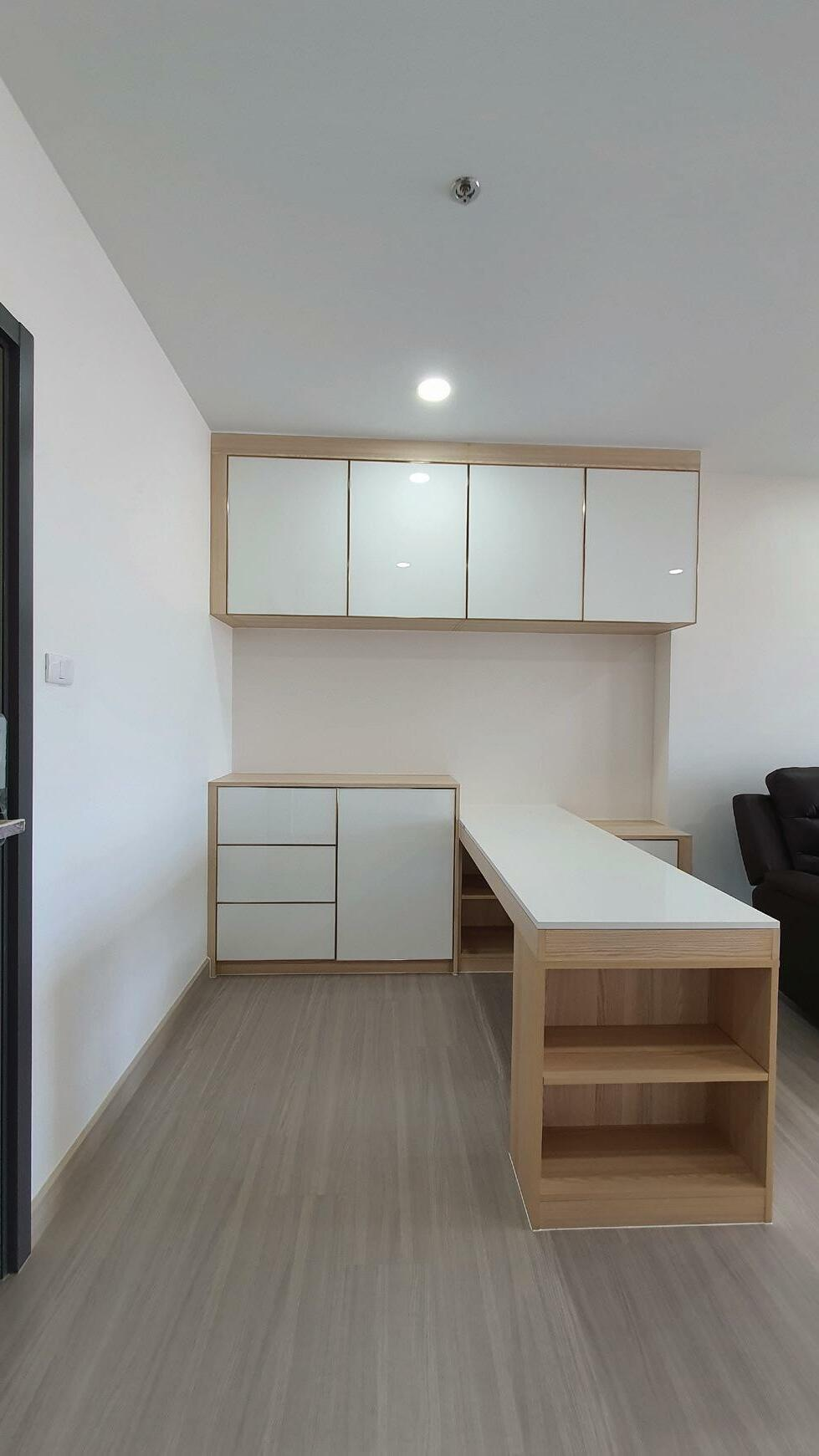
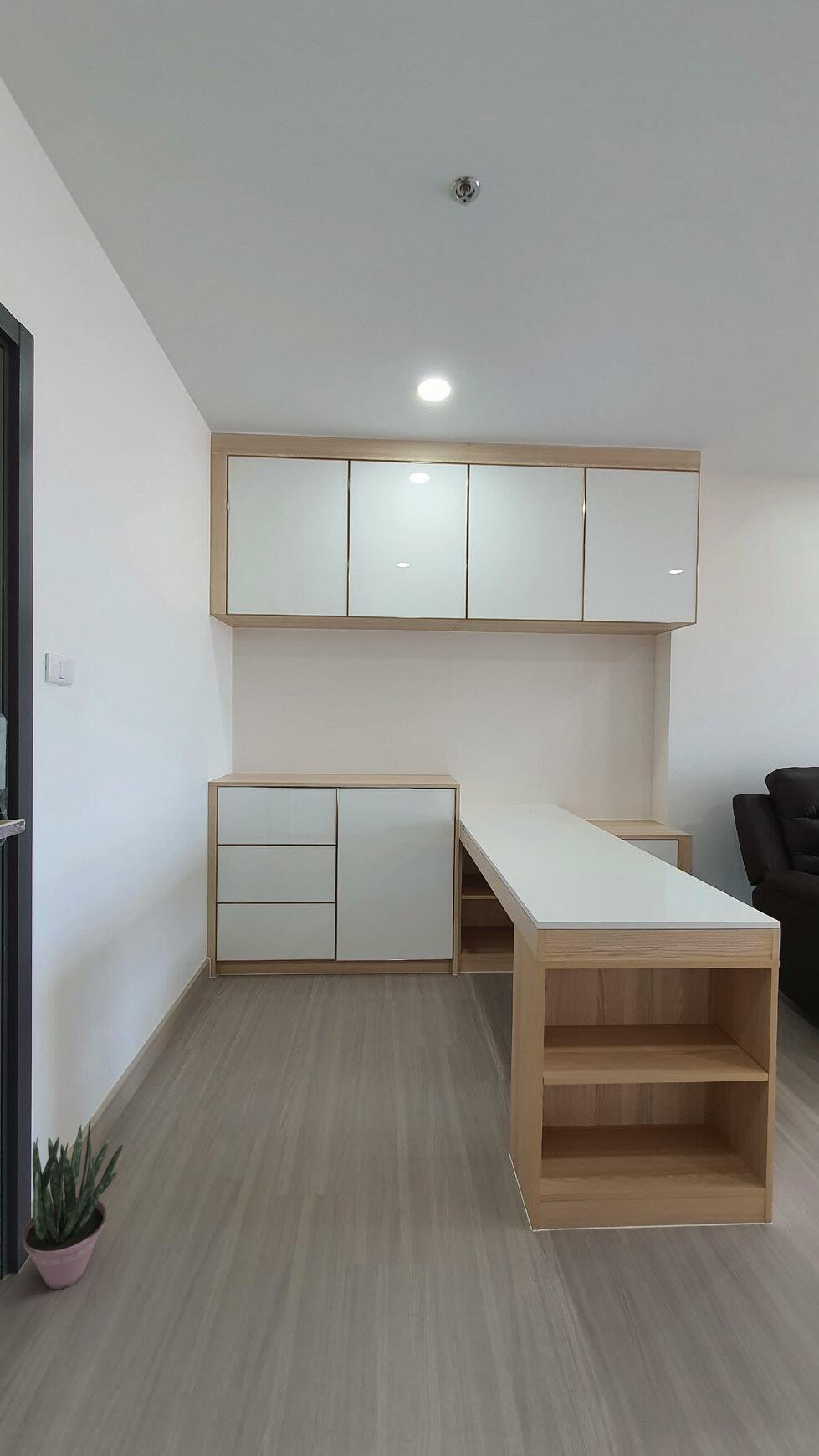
+ potted plant [21,1116,124,1290]
